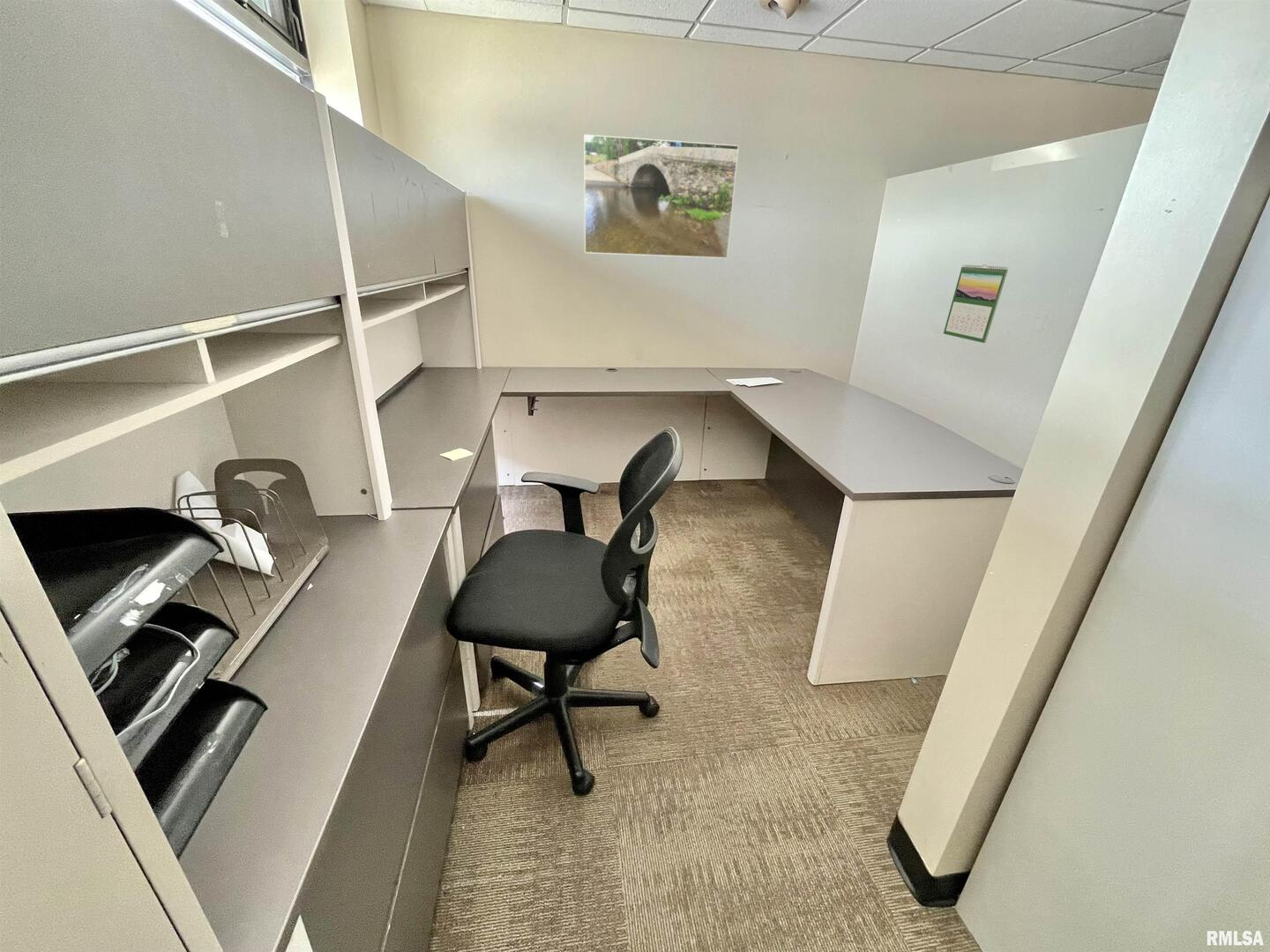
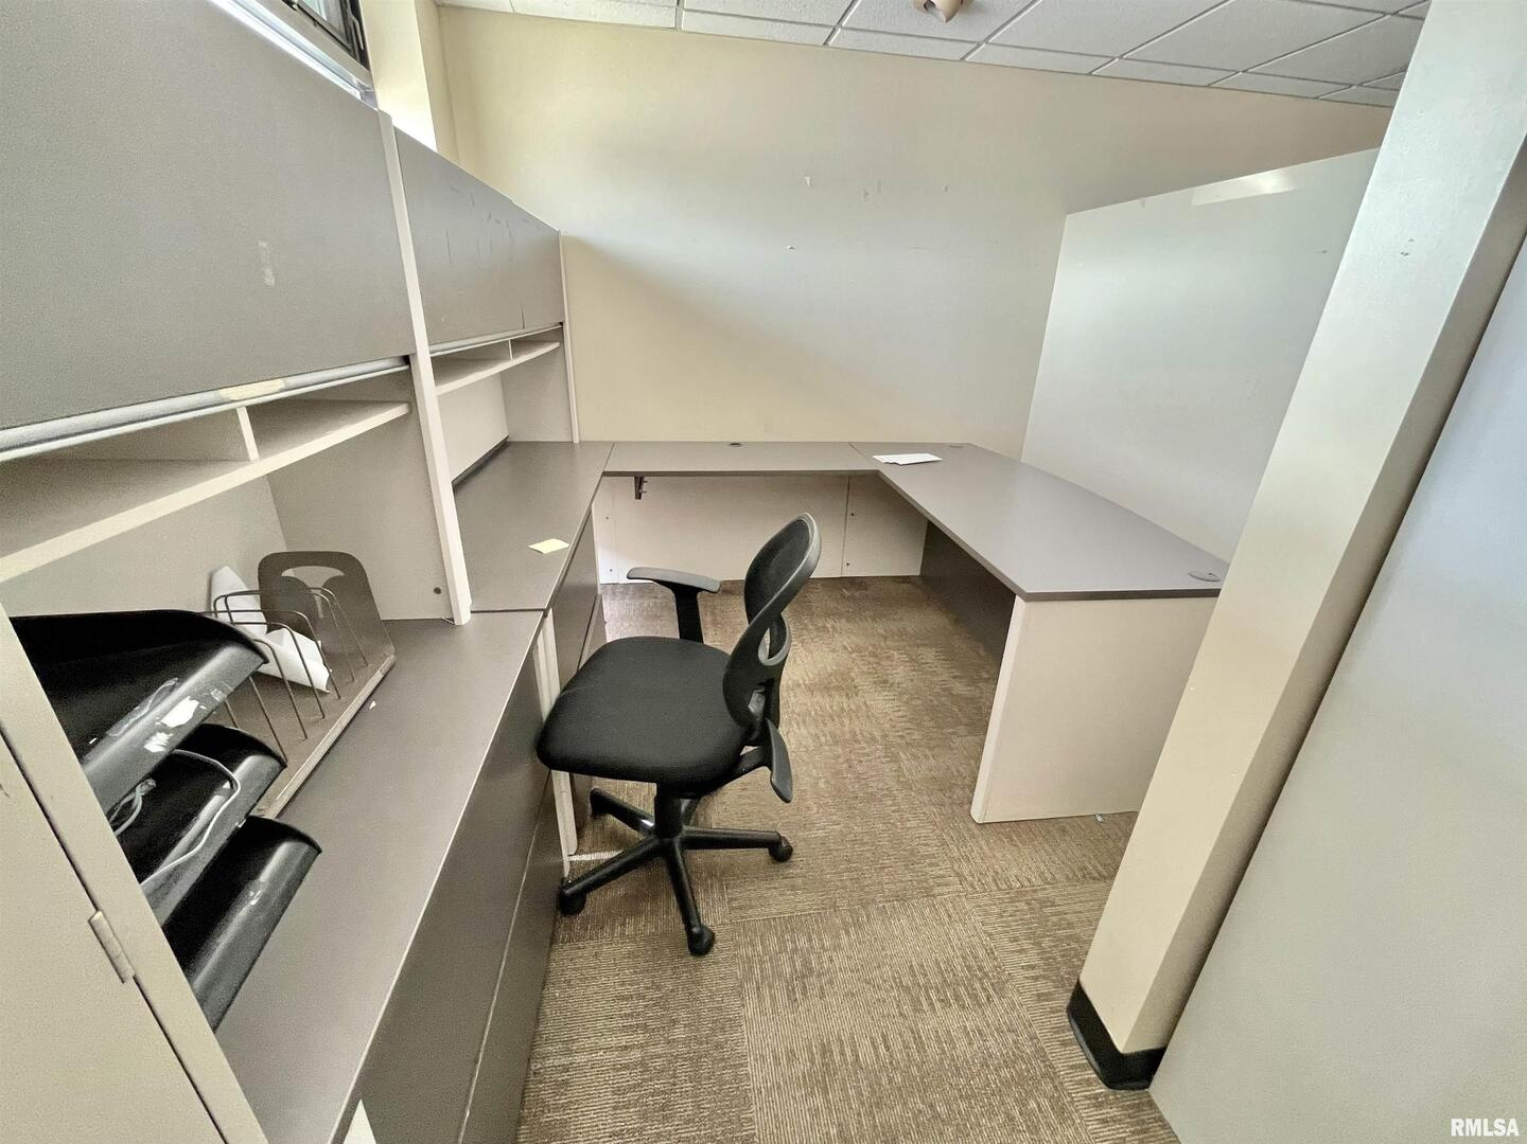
- calendar [943,264,1009,344]
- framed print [583,133,740,259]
